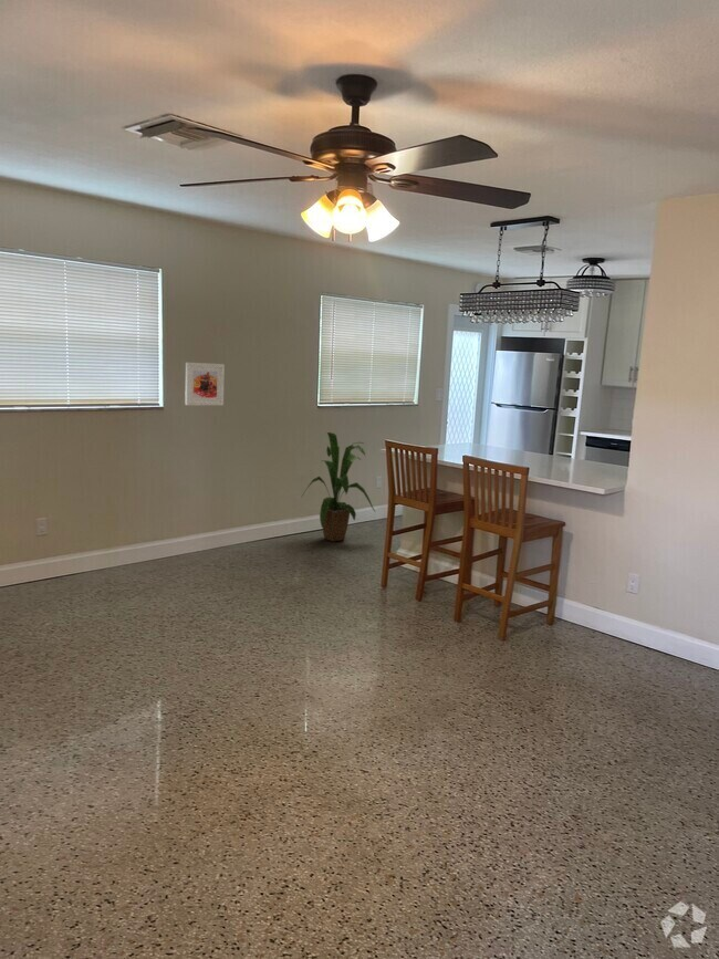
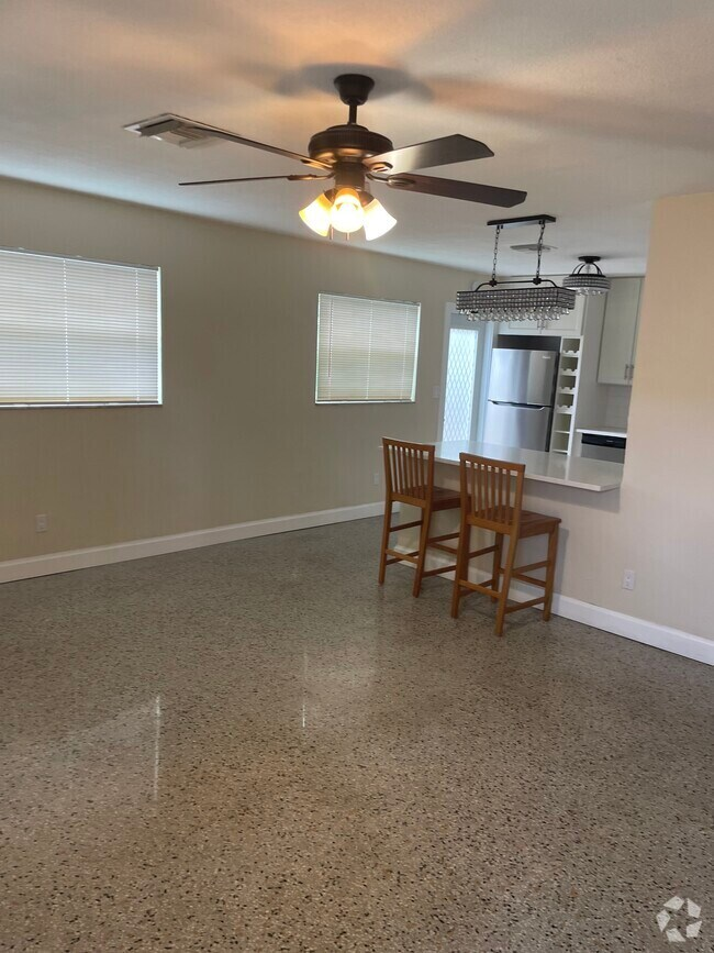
- house plant [300,431,376,543]
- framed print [184,362,226,407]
